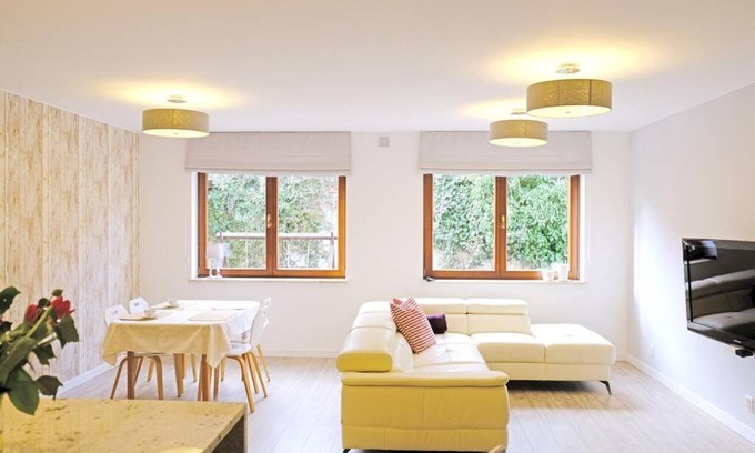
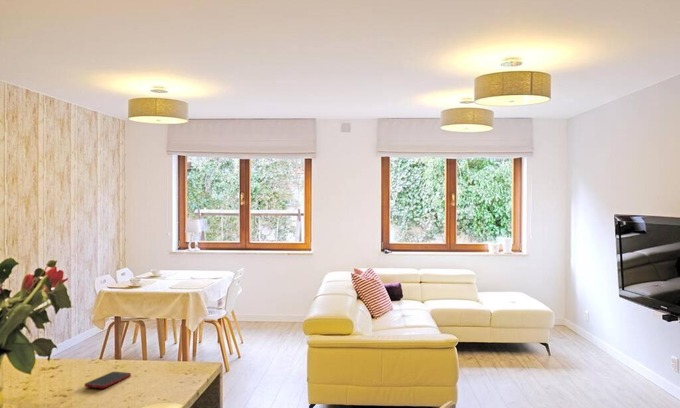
+ cell phone [84,371,132,389]
